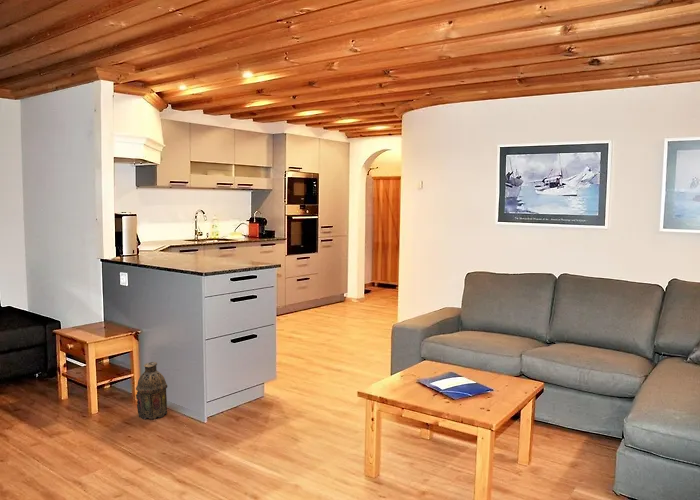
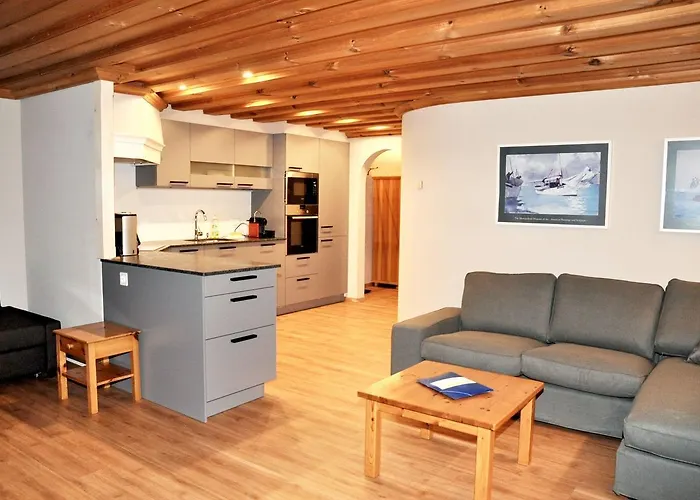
- lantern [135,361,168,420]
